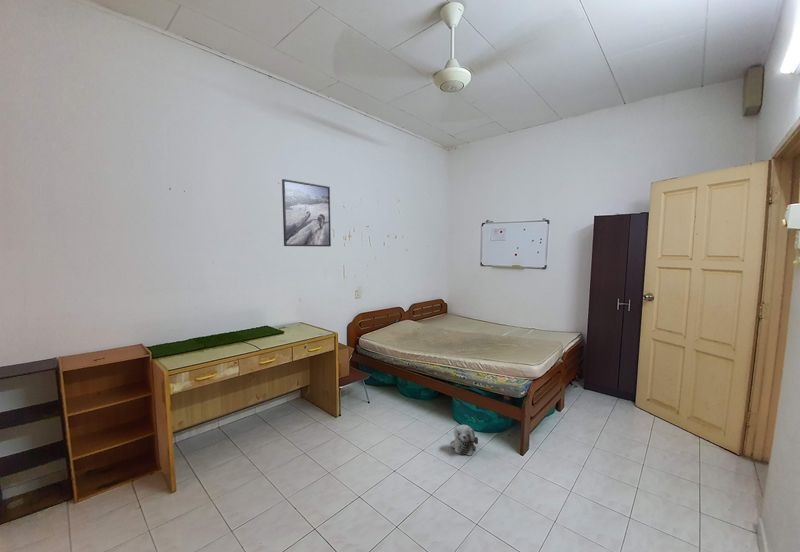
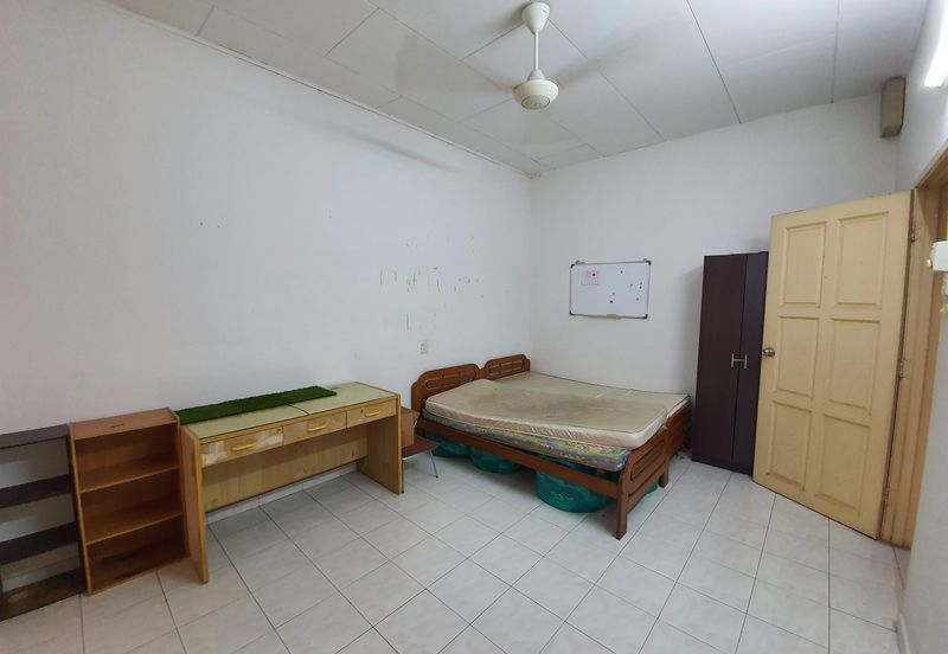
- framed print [281,178,332,247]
- plush toy [450,424,479,457]
